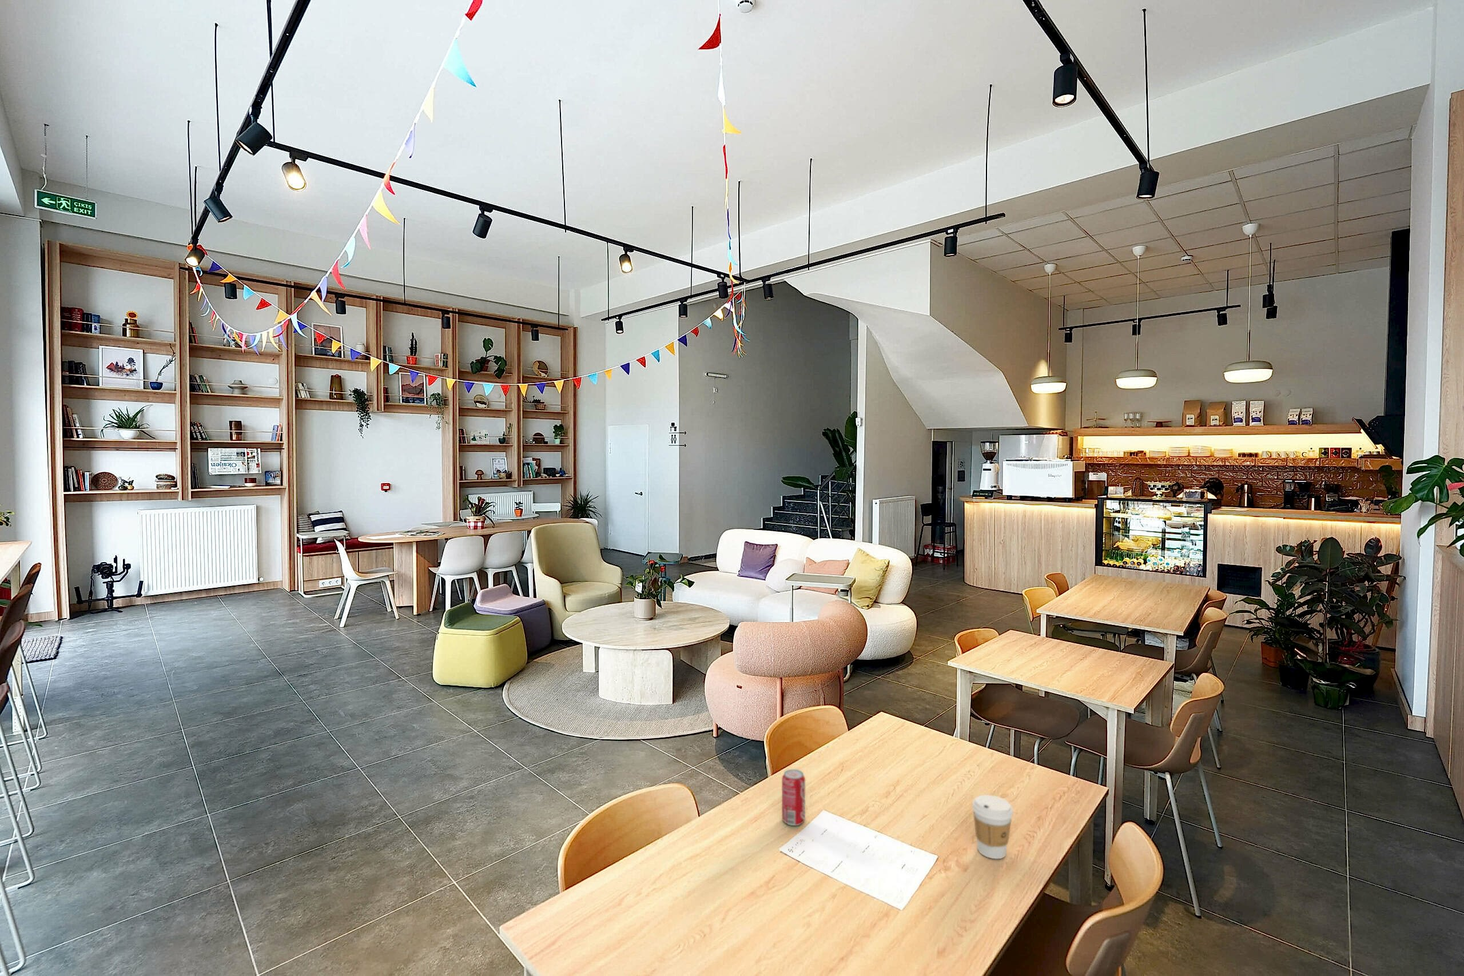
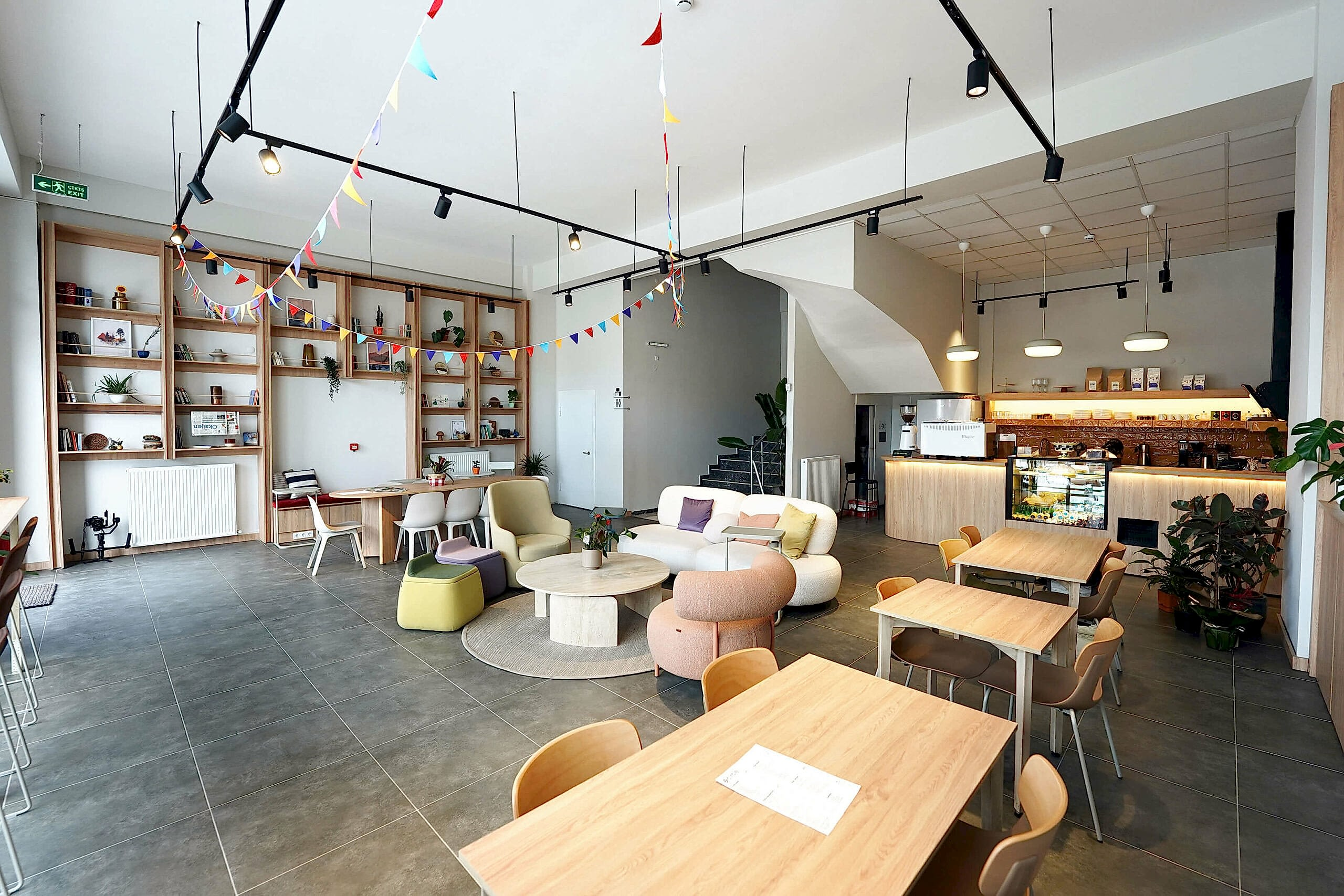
- coffee cup [972,794,1013,859]
- beverage can [781,769,806,826]
